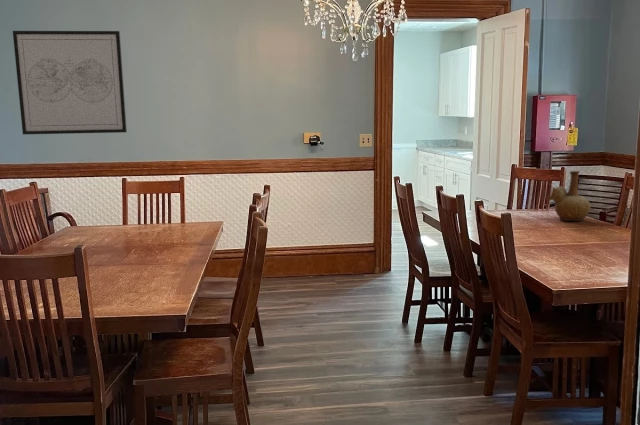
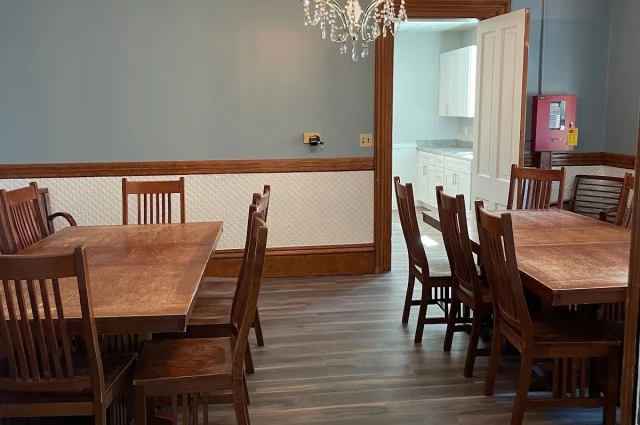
- vase [548,170,592,222]
- wall art [12,30,128,135]
